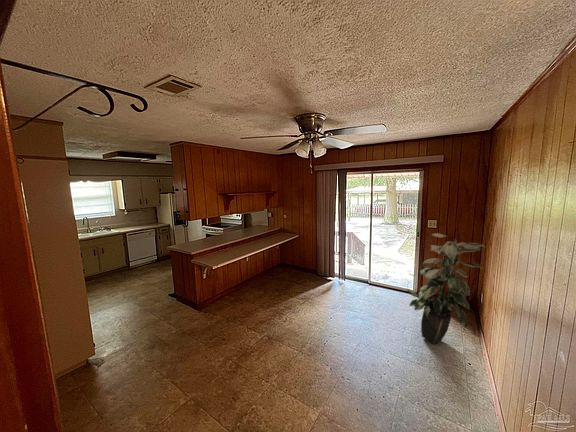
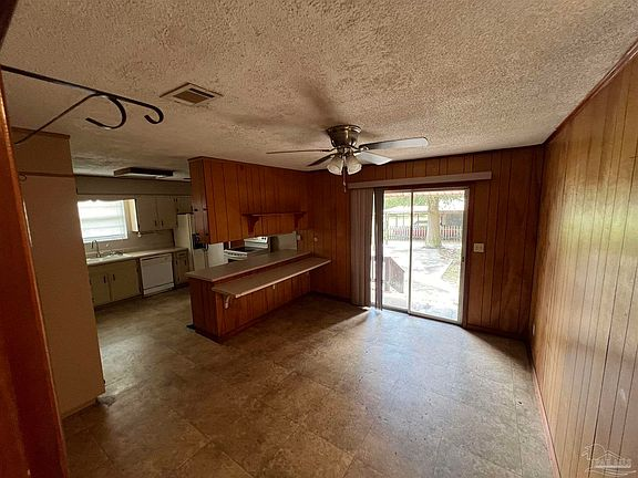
- indoor plant [406,232,487,345]
